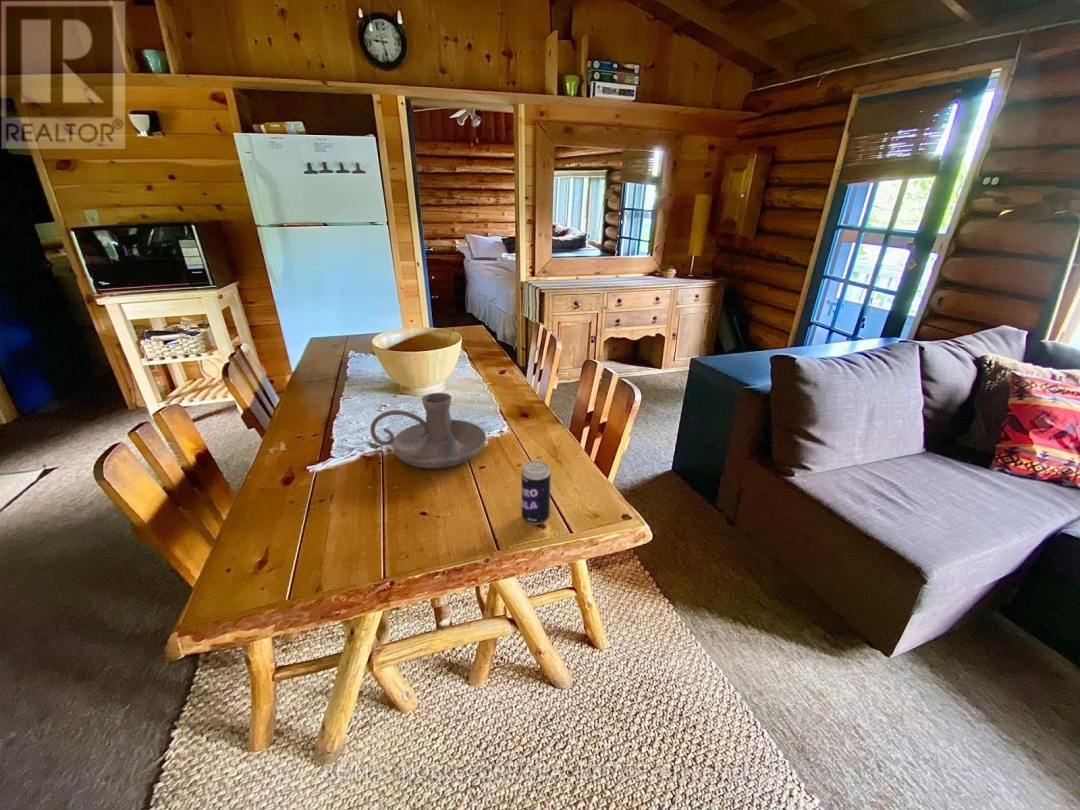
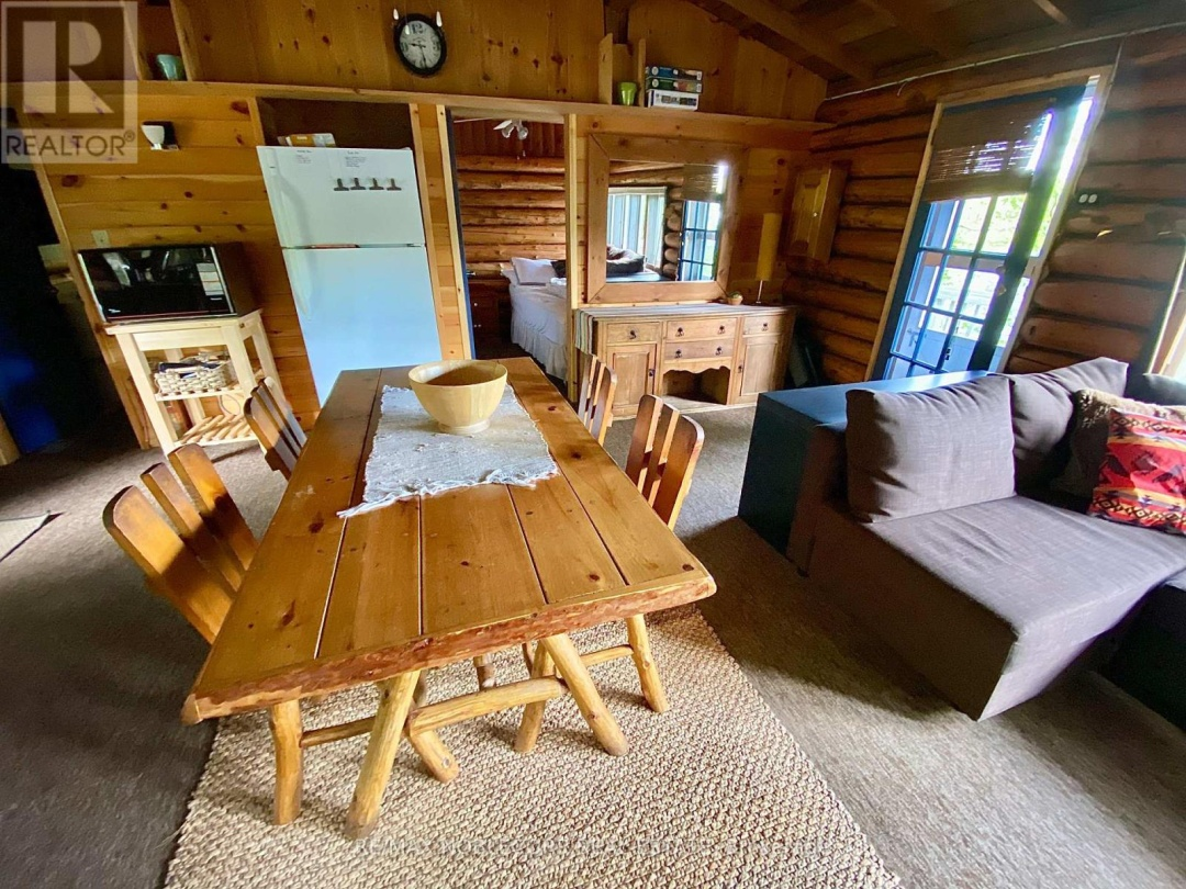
- candle holder [369,392,487,469]
- beverage can [520,460,552,525]
